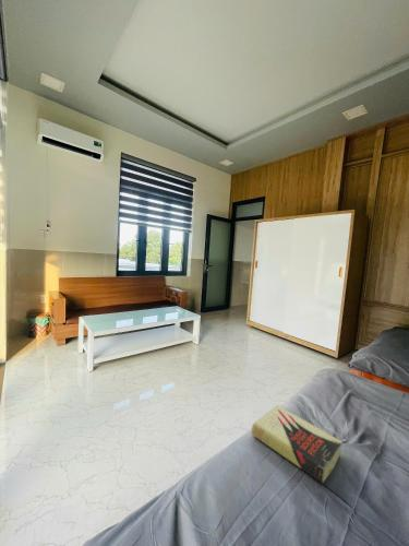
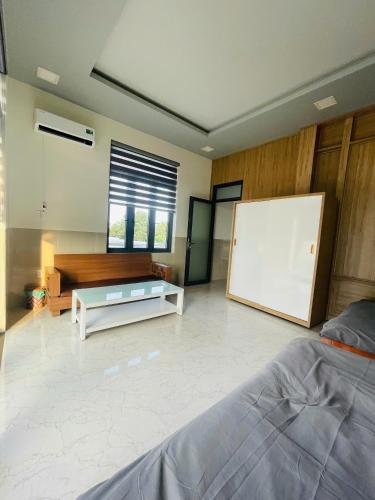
- book [250,404,344,484]
